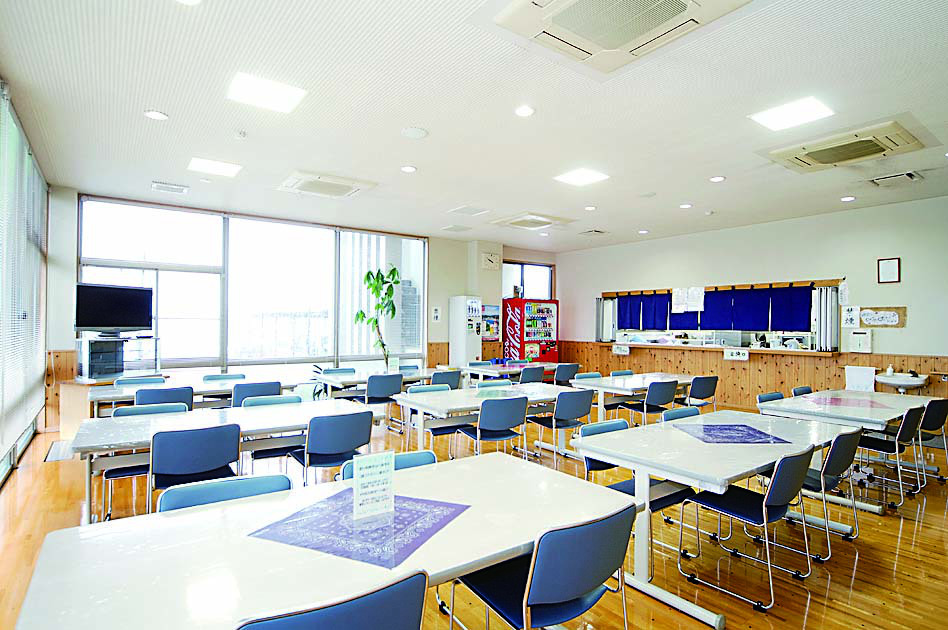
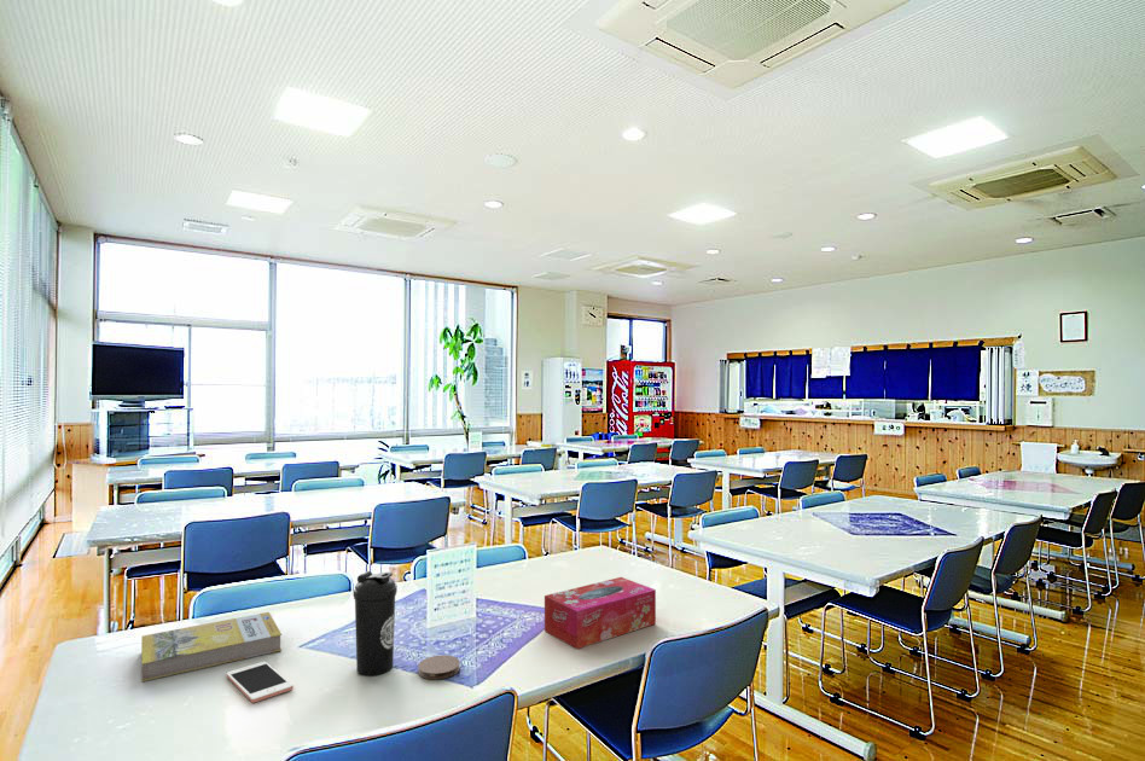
+ coaster [417,653,461,680]
+ tissue box [544,576,657,650]
+ cell phone [226,661,295,704]
+ water bottle [353,570,399,676]
+ book [140,611,283,682]
